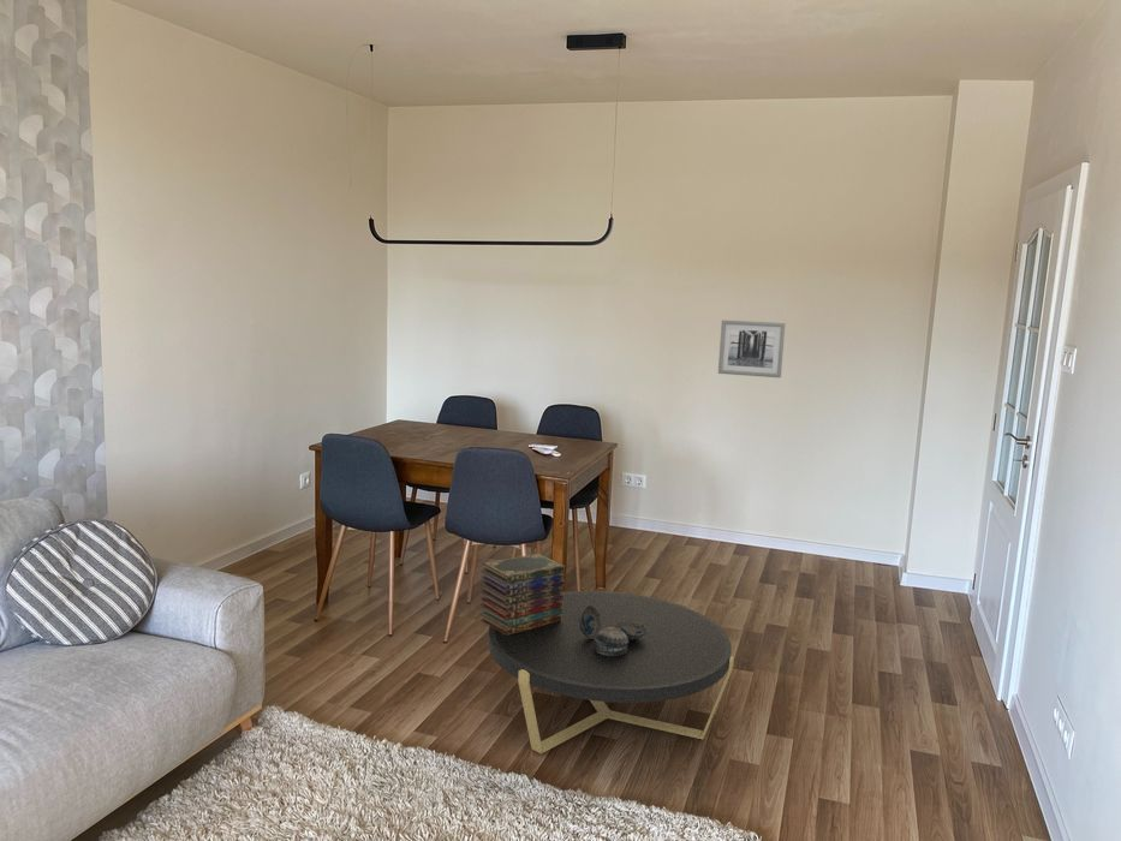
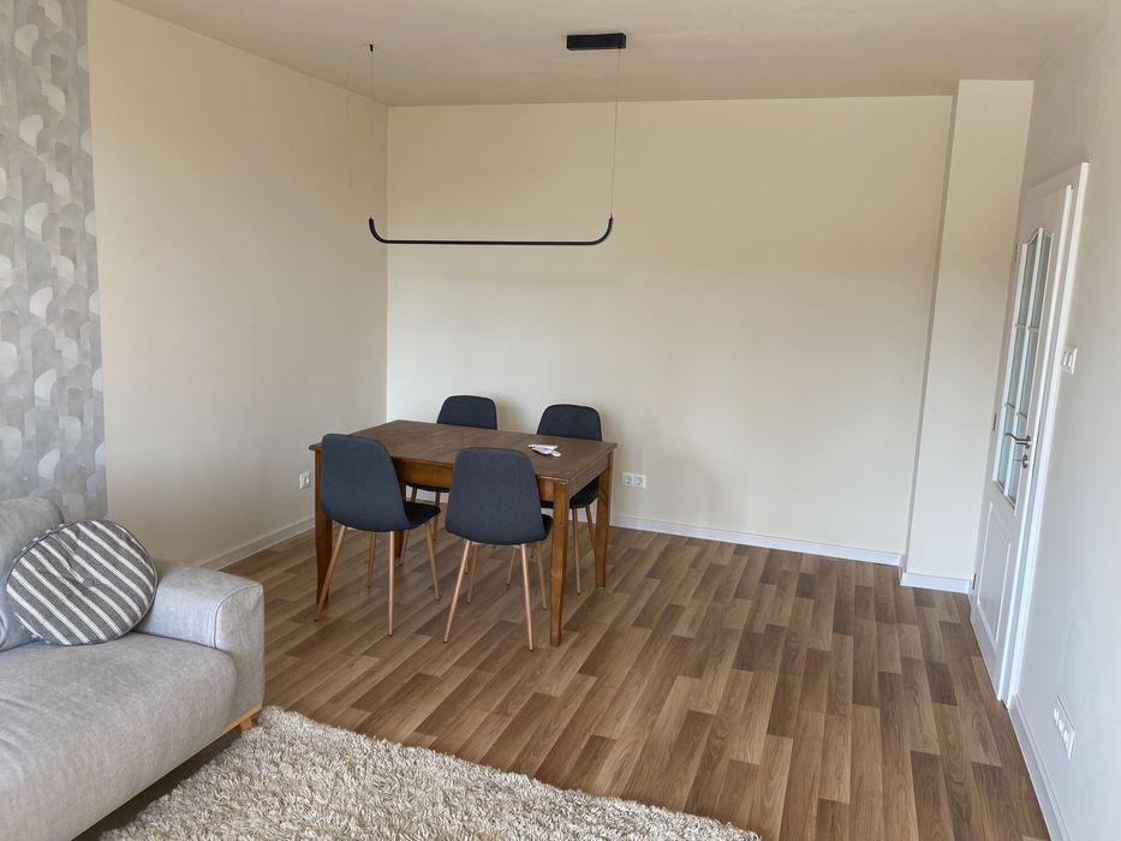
- book stack [479,553,566,636]
- coffee table [487,590,735,756]
- decorative bowl [579,606,648,656]
- wall art [717,320,787,378]
